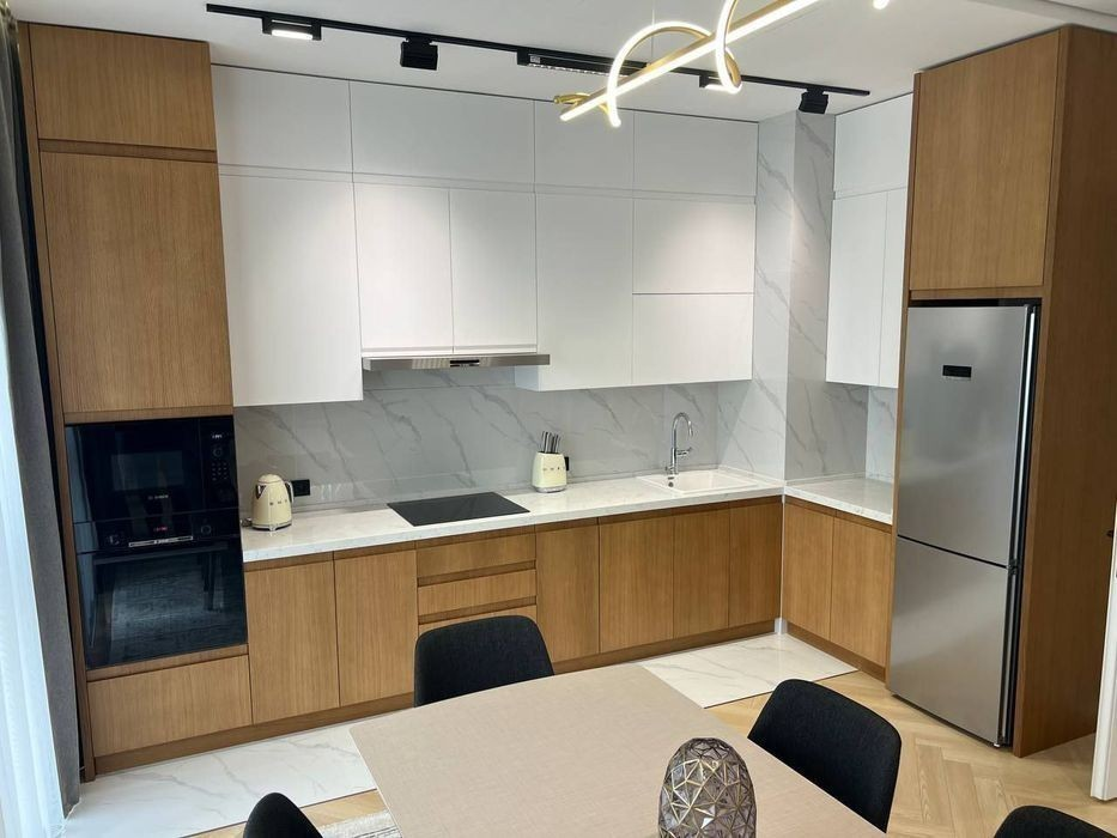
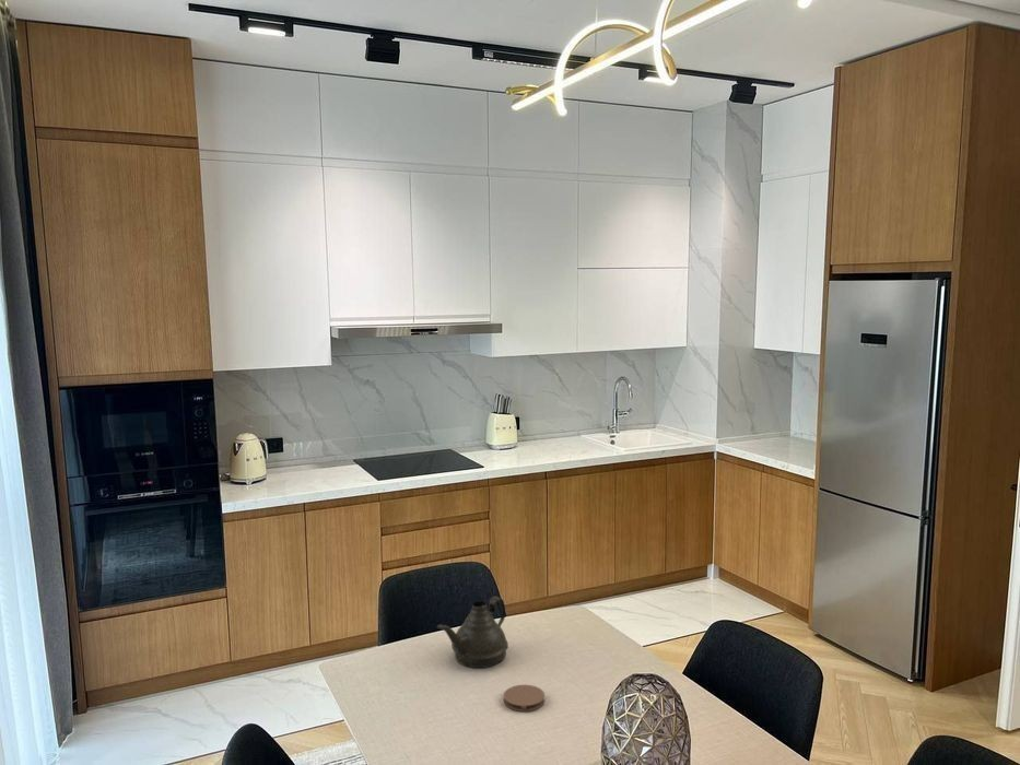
+ teapot [436,596,509,669]
+ coaster [503,684,546,713]
